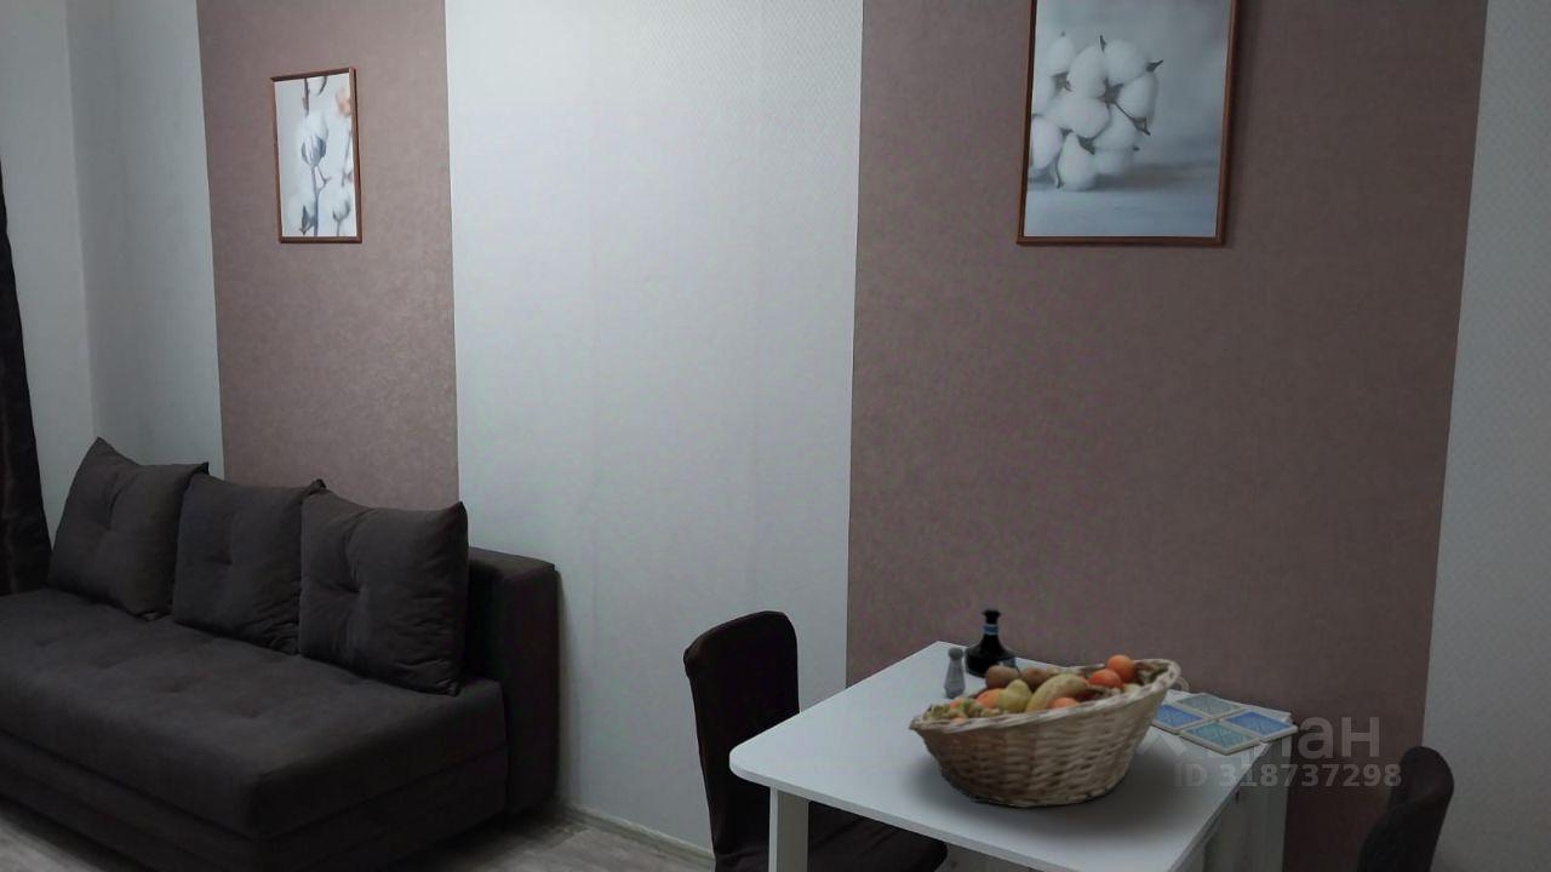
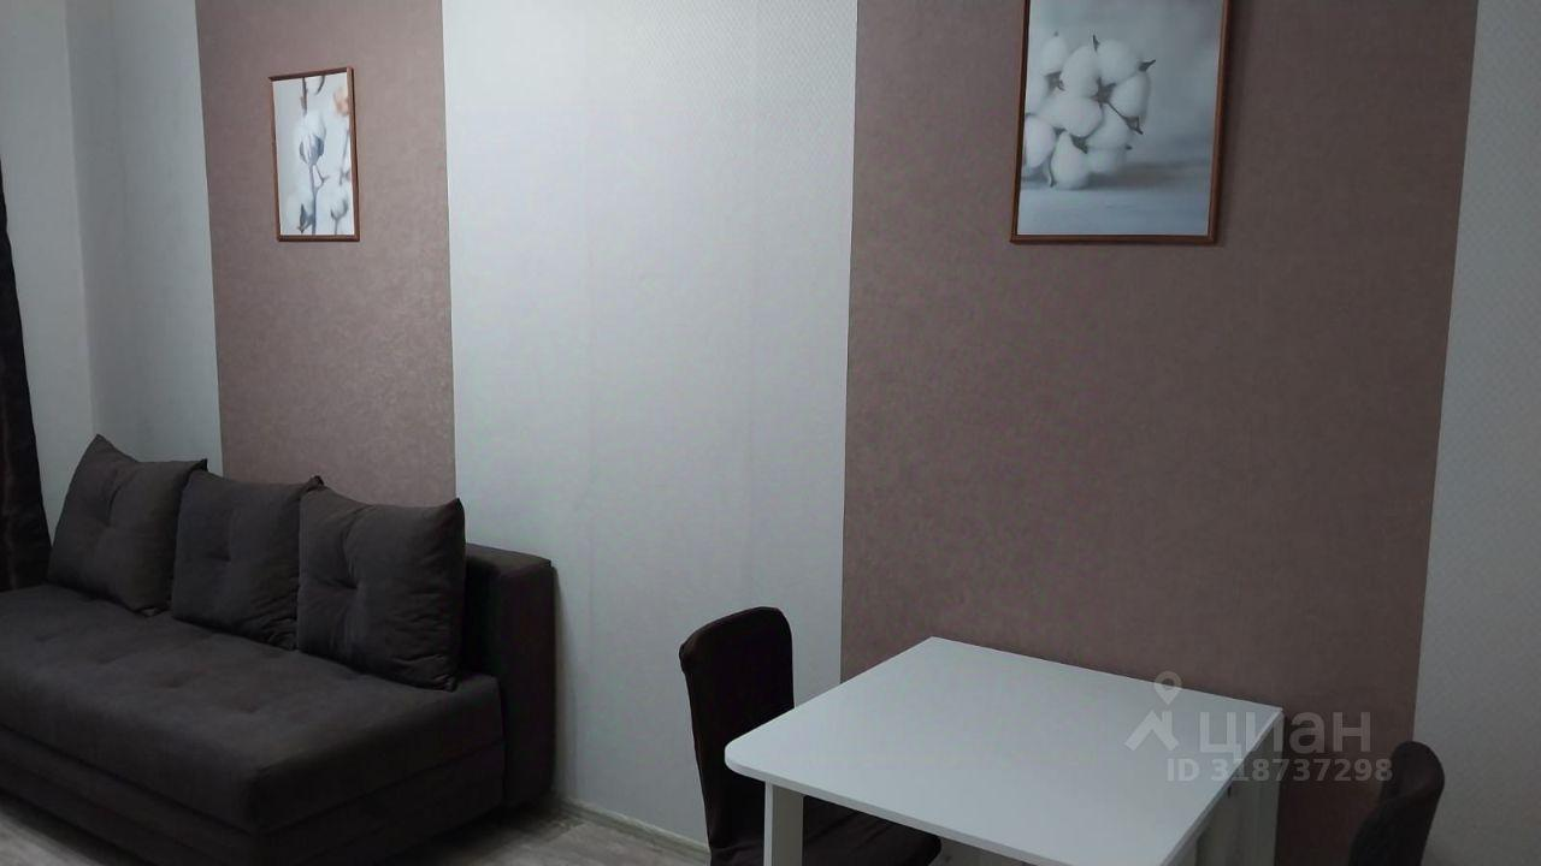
- tequila bottle [963,607,1018,678]
- drink coaster [1151,692,1299,756]
- salt shaker [943,647,967,699]
- fruit basket [906,654,1181,809]
